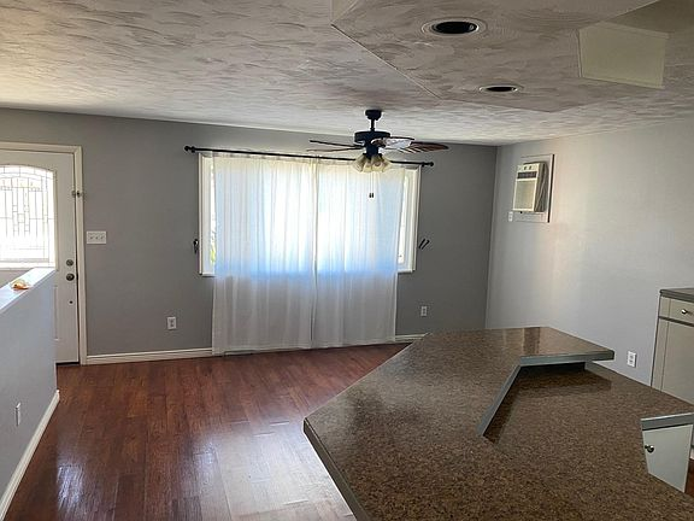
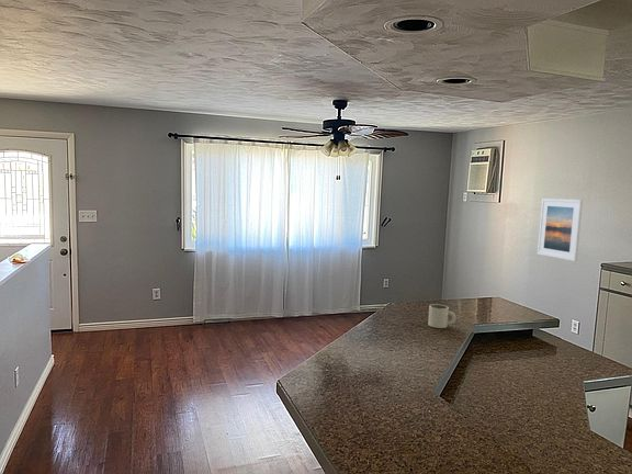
+ mug [427,303,456,329]
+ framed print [537,198,584,262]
